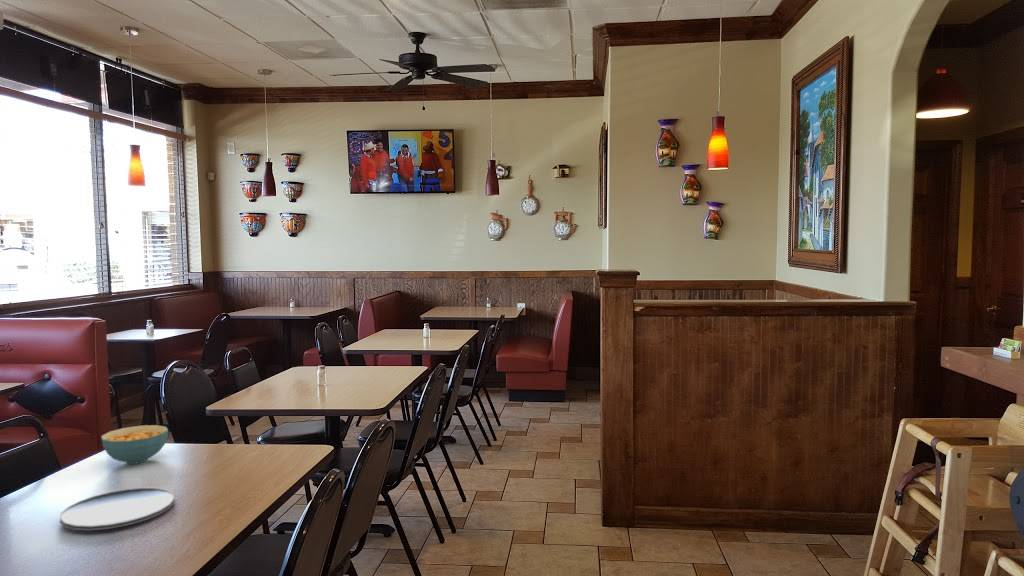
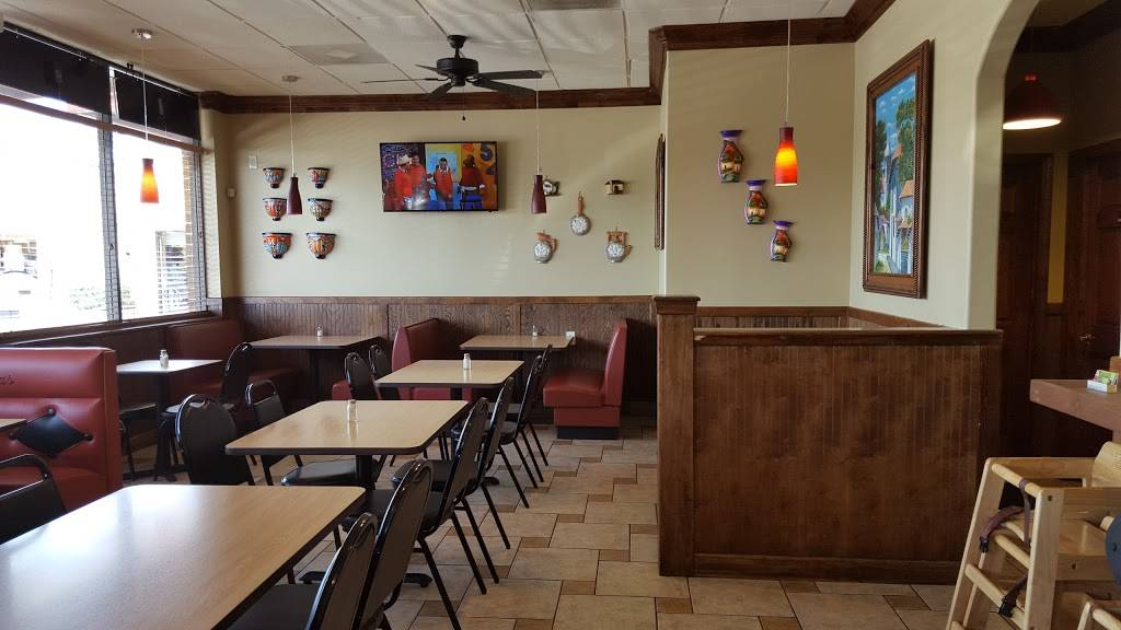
- plate [58,487,176,531]
- cereal bowl [100,424,169,465]
